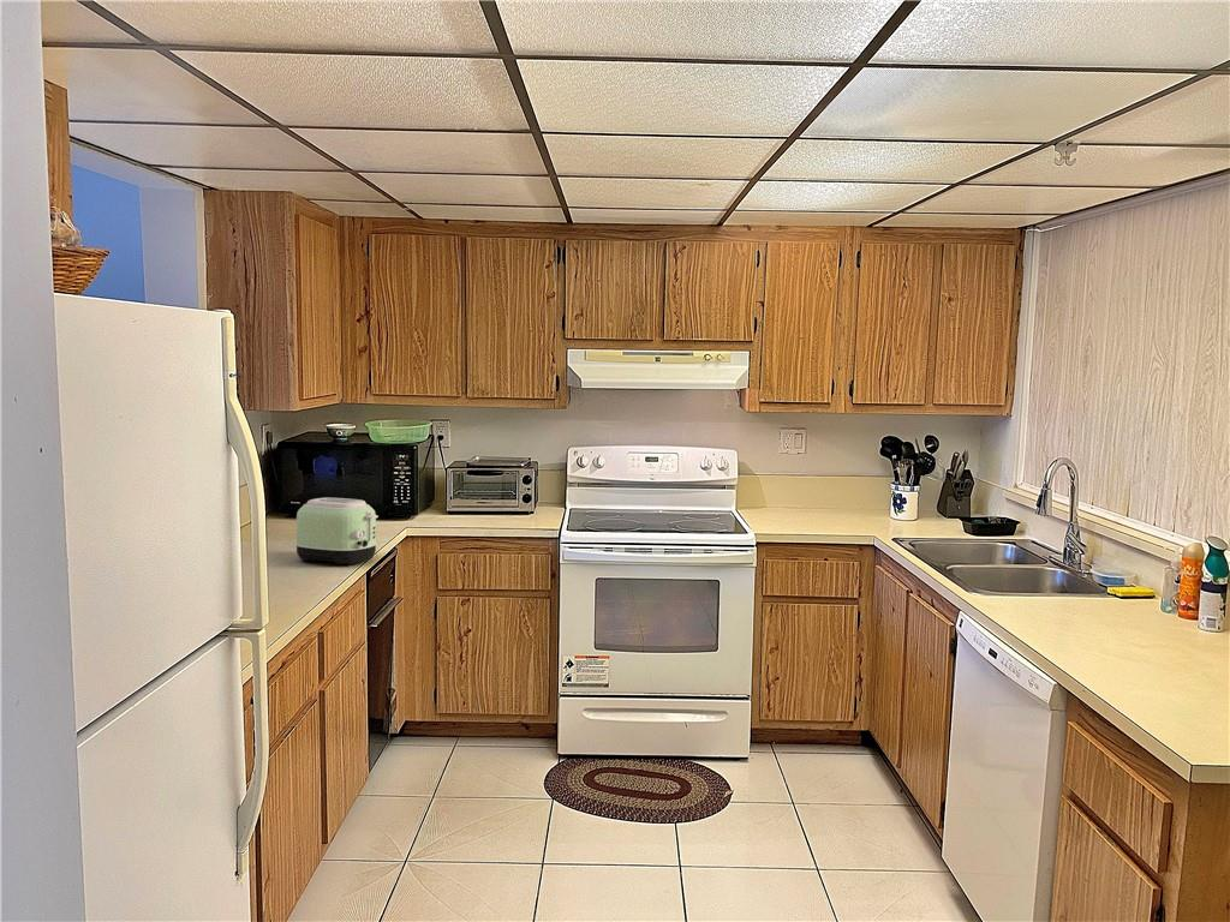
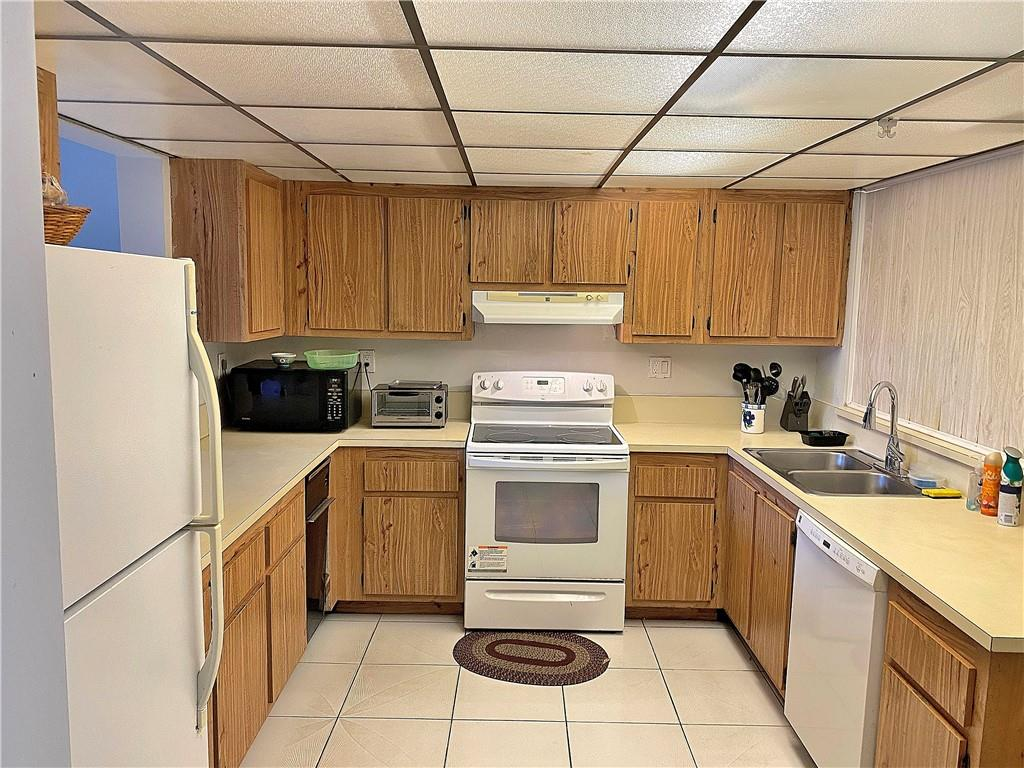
- toaster [294,497,380,567]
